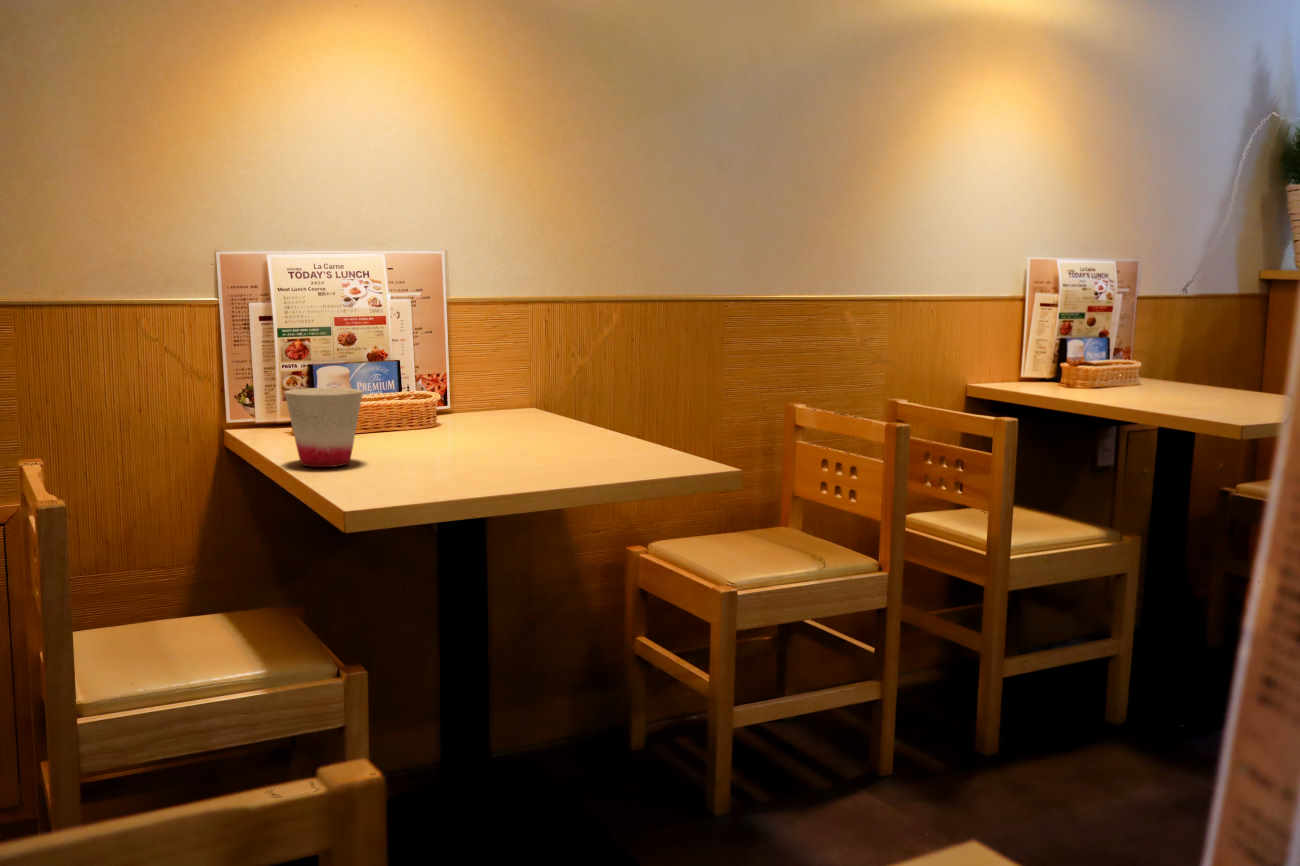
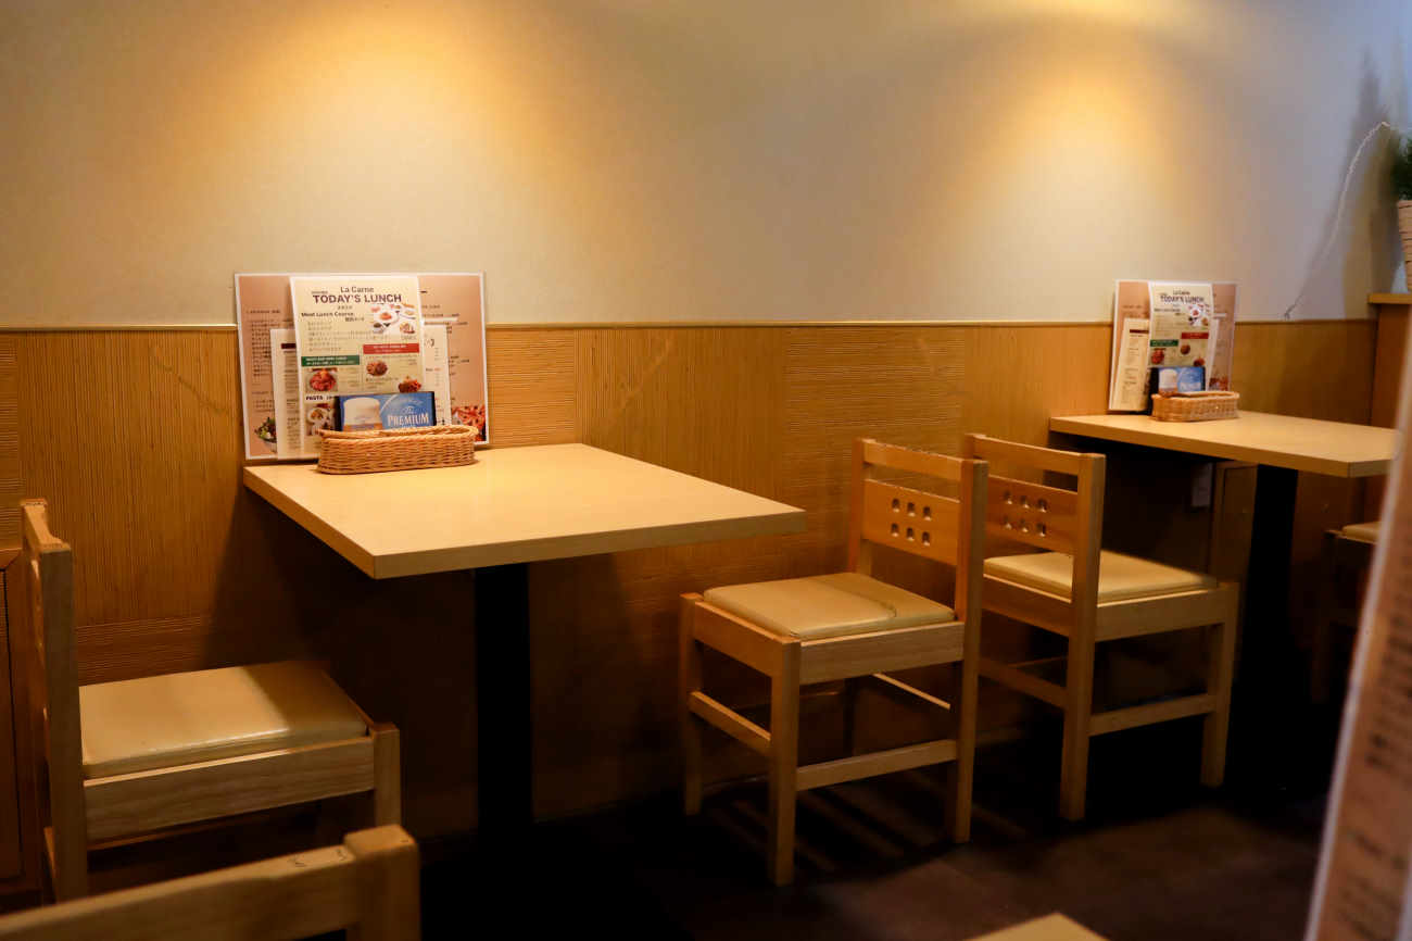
- cup [283,387,364,468]
